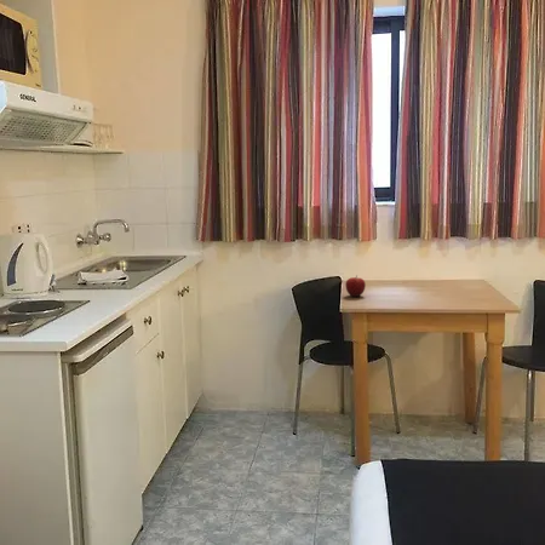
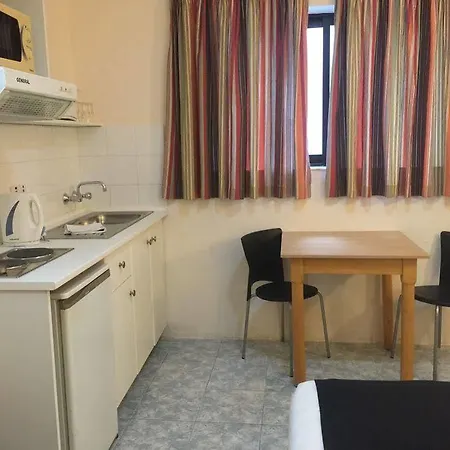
- fruit [344,274,367,298]
